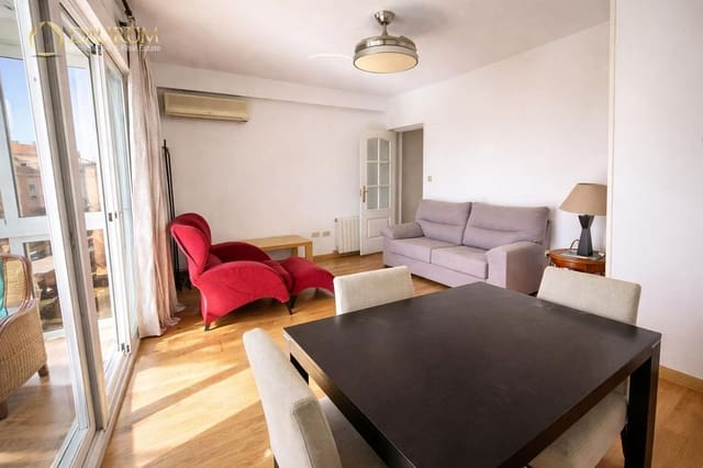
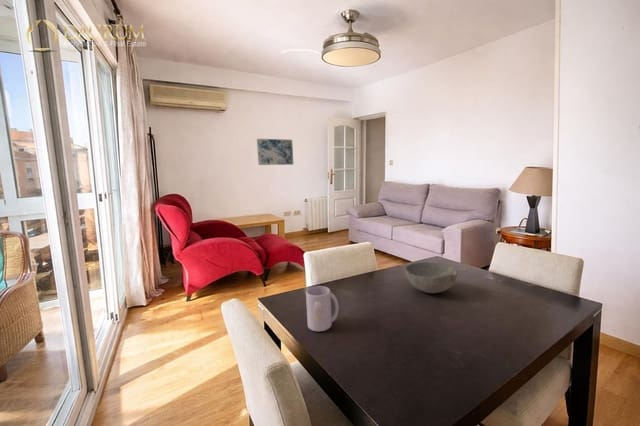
+ bowl [404,261,458,294]
+ wall art [256,138,294,166]
+ mug [305,285,339,332]
